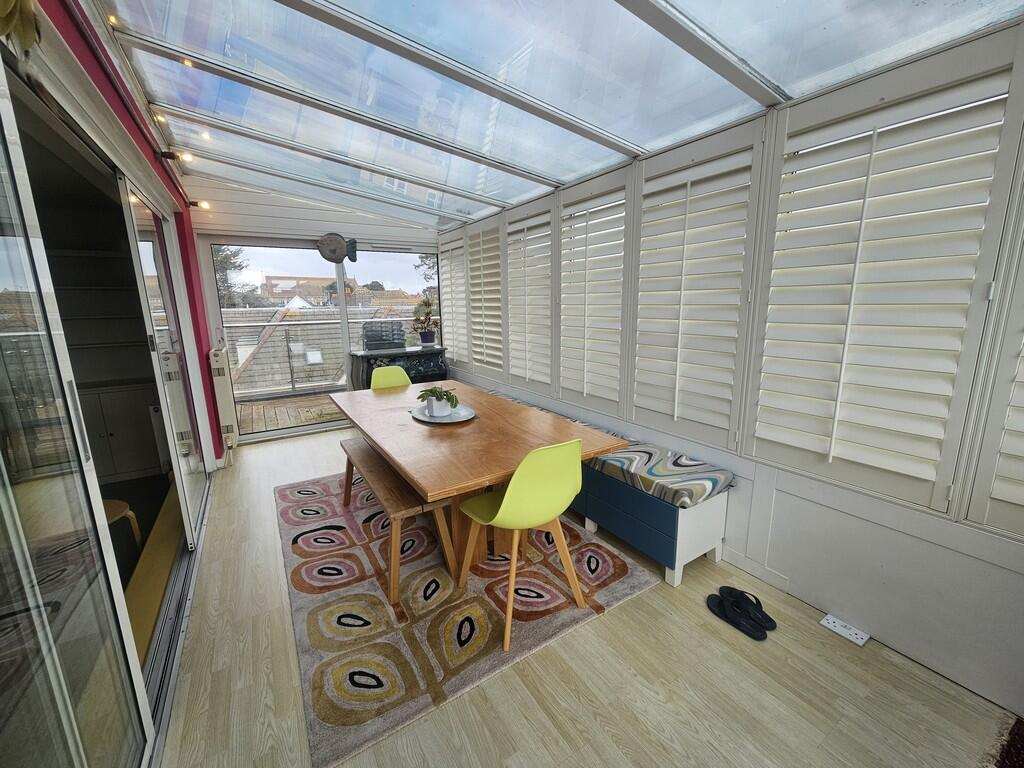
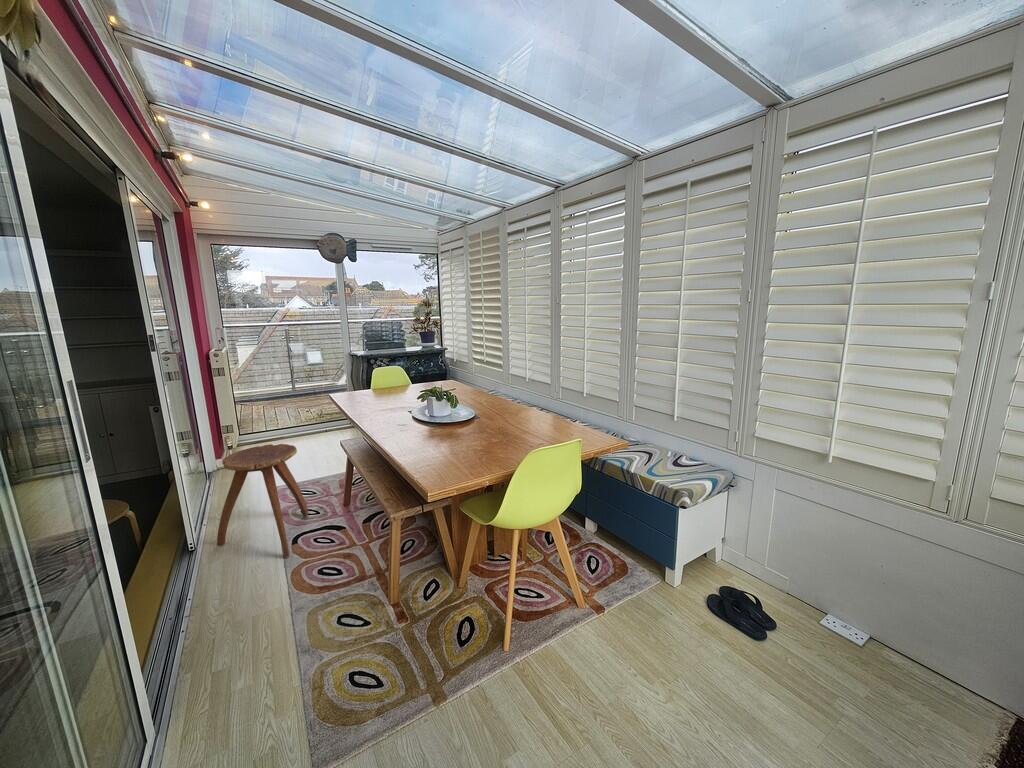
+ stool [216,443,309,558]
